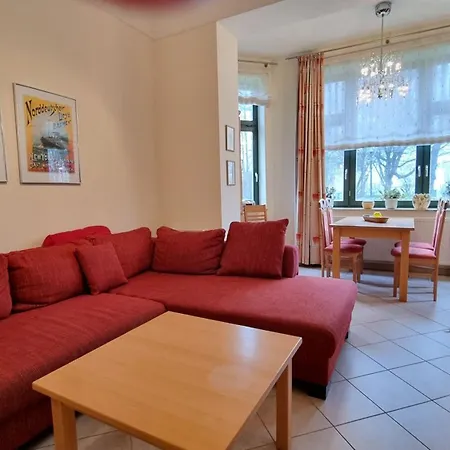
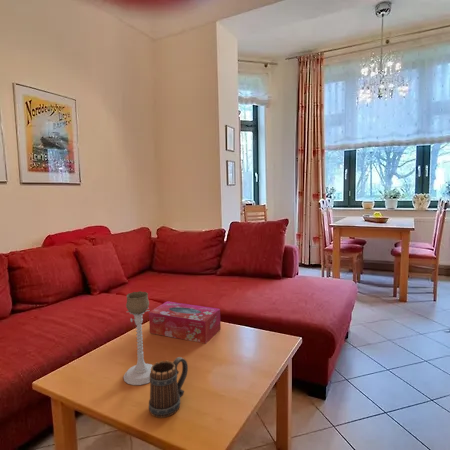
+ mug [148,356,189,418]
+ tissue box [148,300,222,344]
+ candle holder [123,290,153,386]
